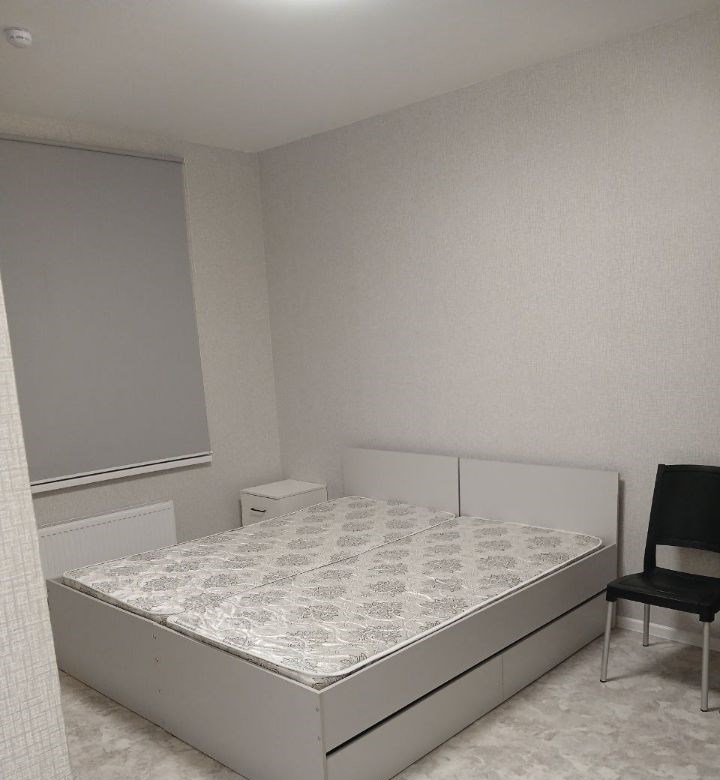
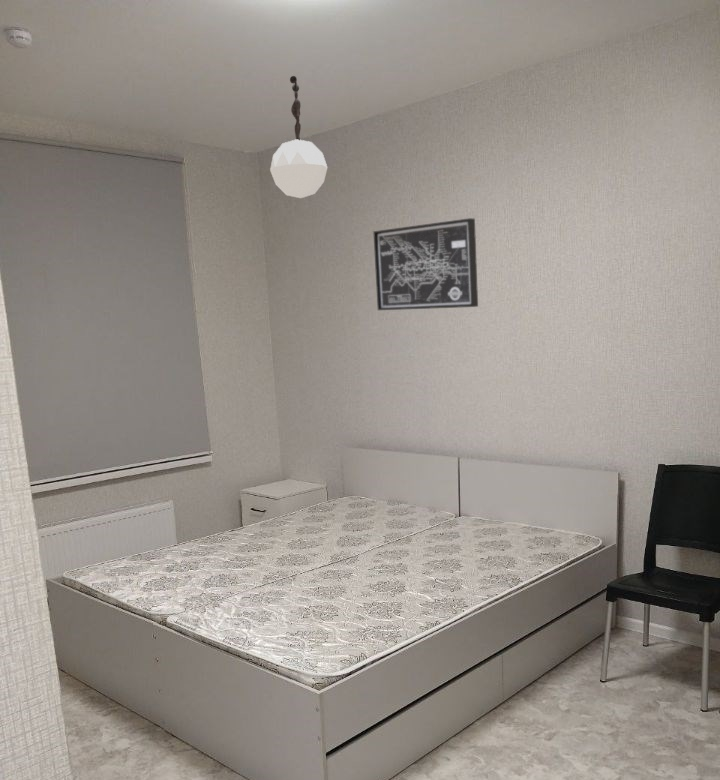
+ wall art [372,217,479,311]
+ pendant lamp [269,75,328,199]
